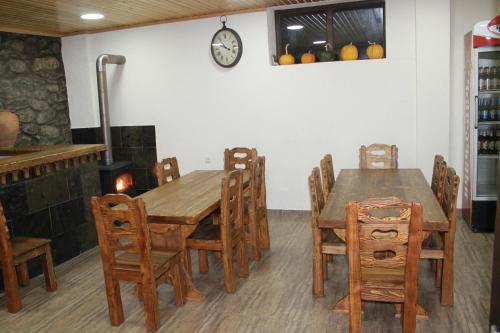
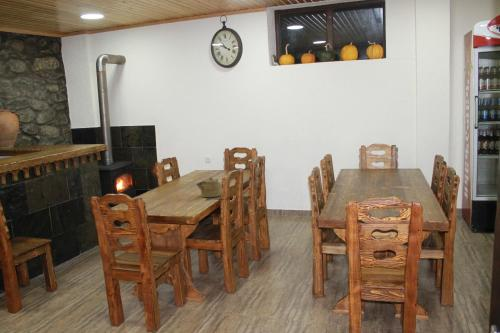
+ kettle [195,176,222,198]
